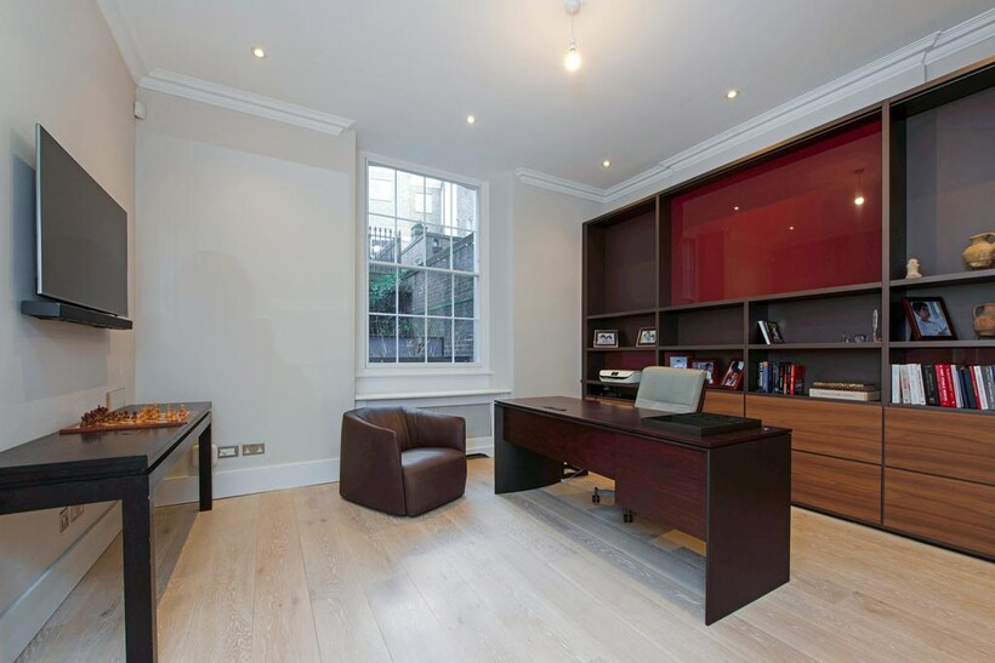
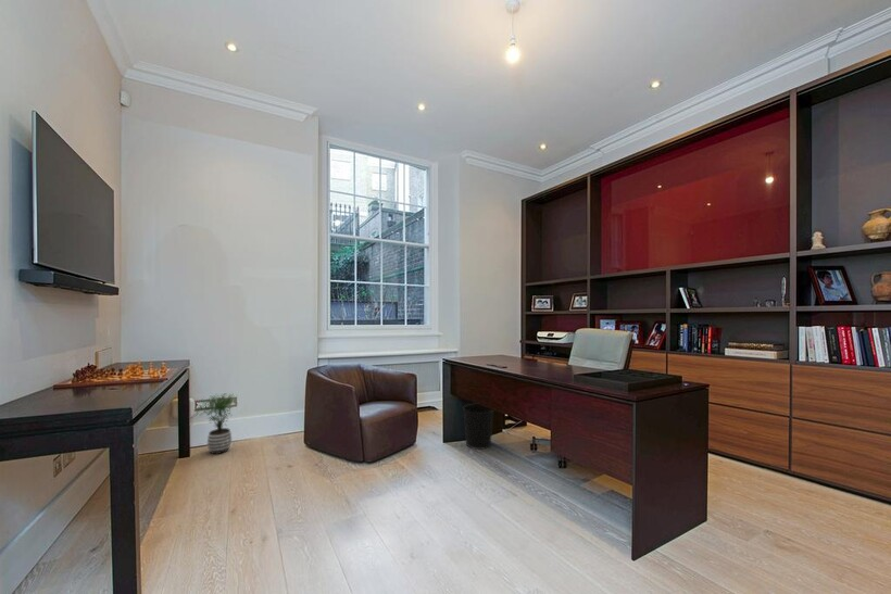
+ wastebasket [462,403,494,451]
+ potted plant [193,392,238,455]
